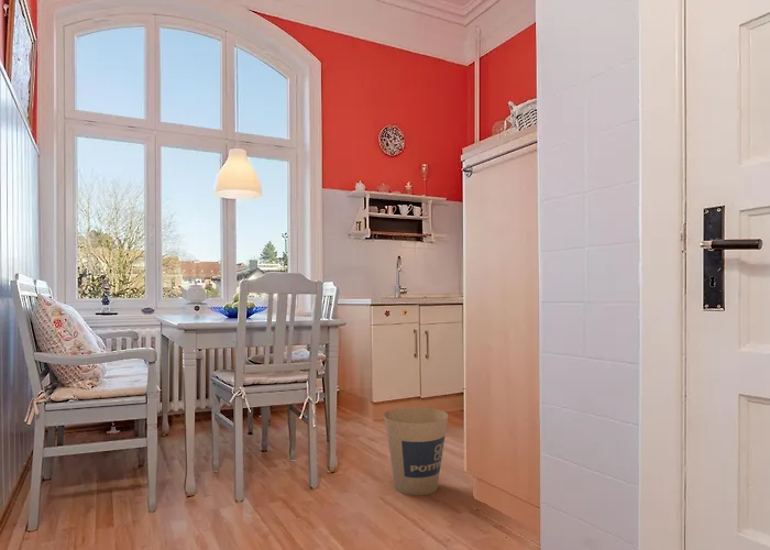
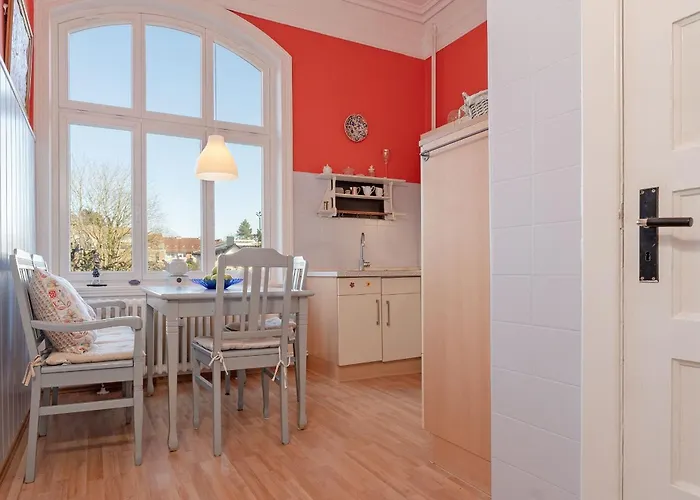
- trash can [383,406,449,496]
